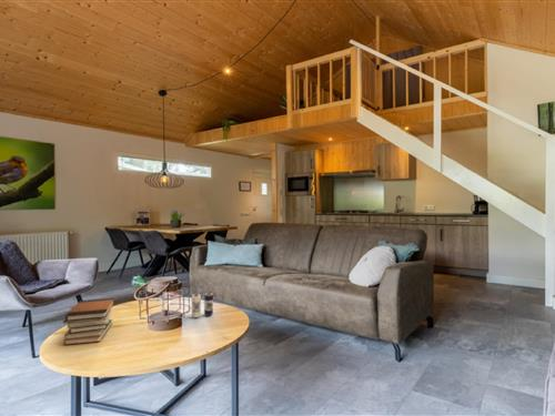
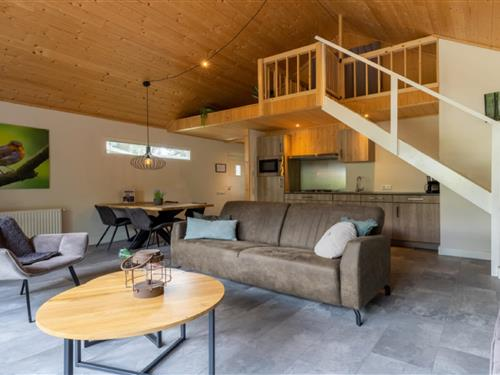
- book stack [62,297,115,346]
- candle [191,291,214,318]
